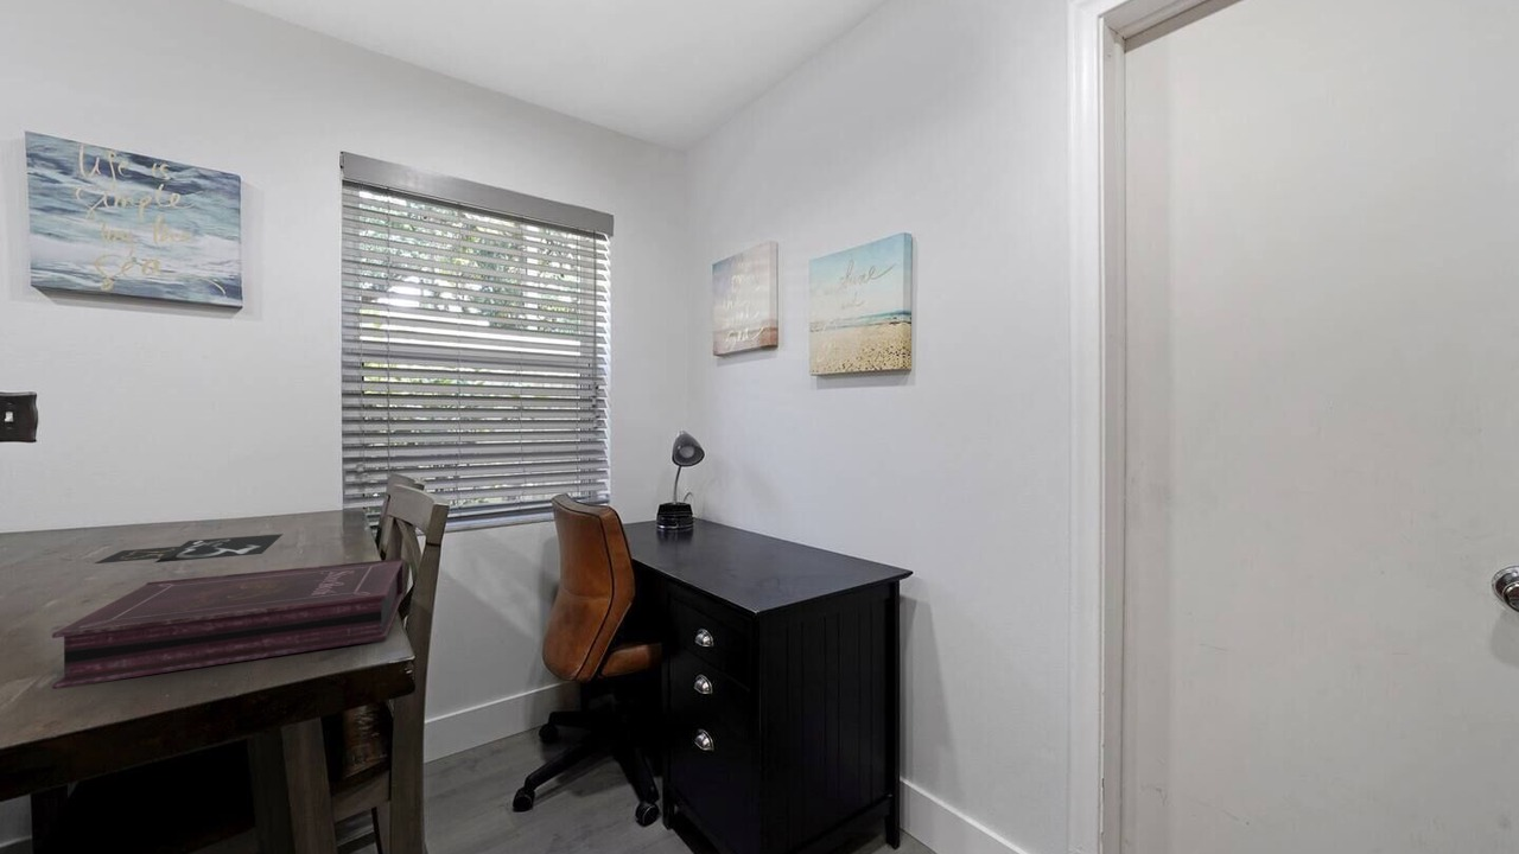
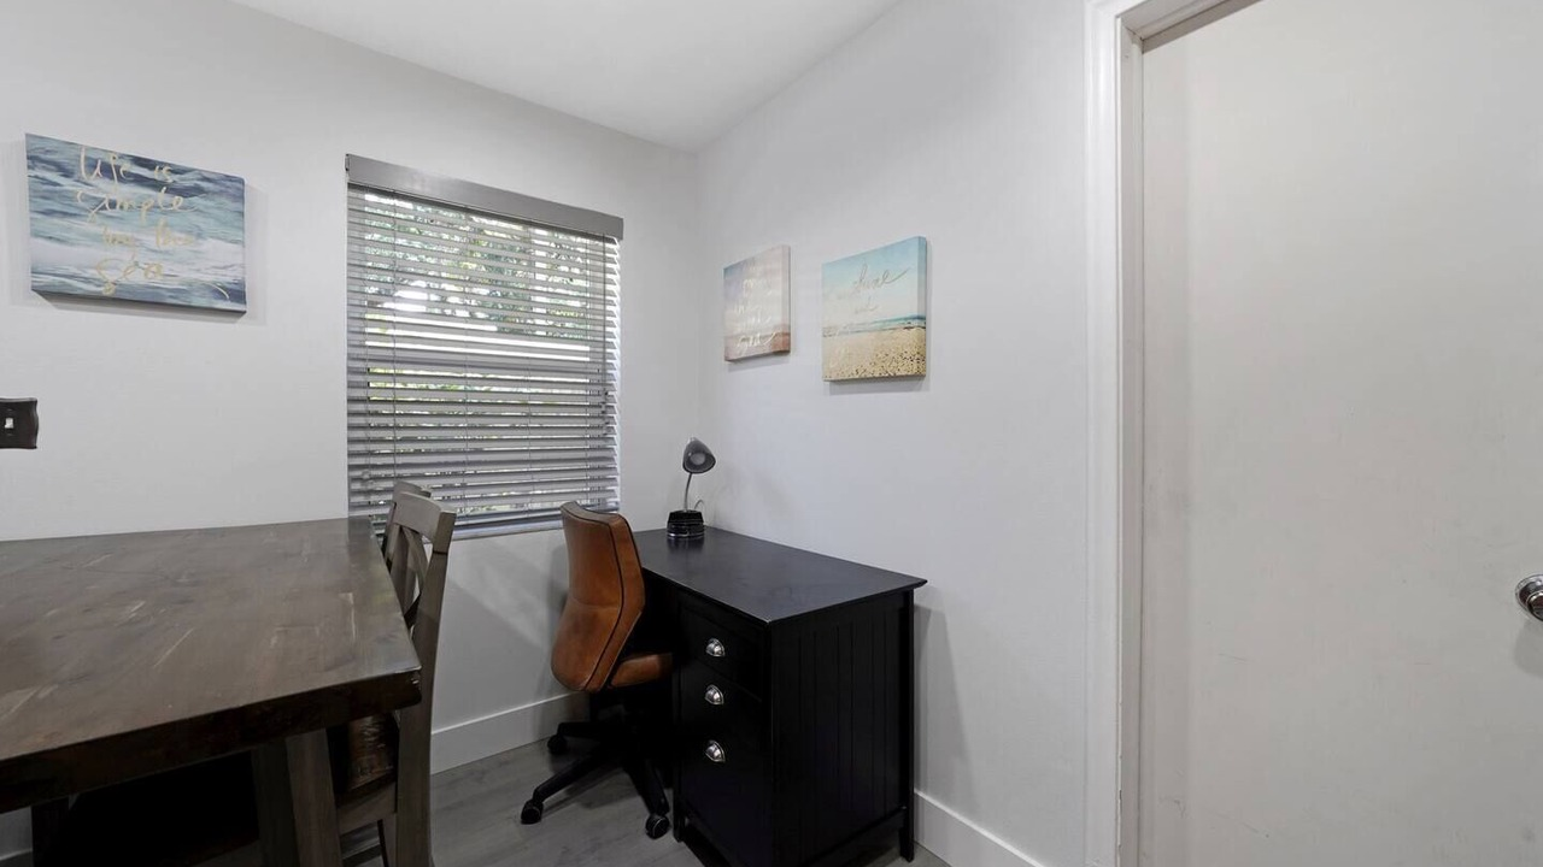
- book [51,533,405,689]
